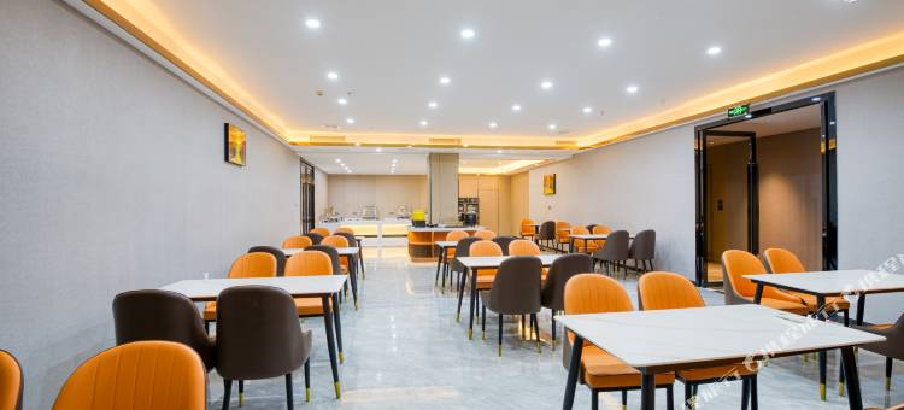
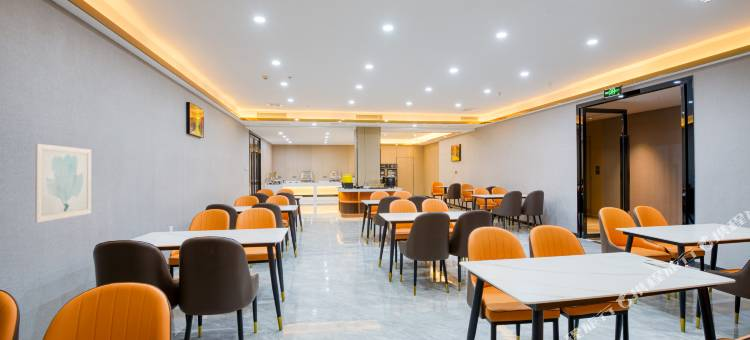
+ wall art [34,143,92,224]
